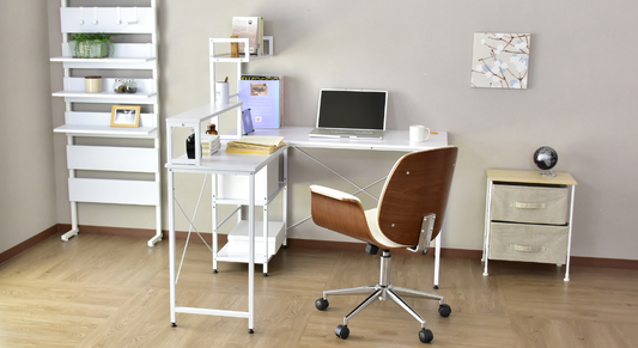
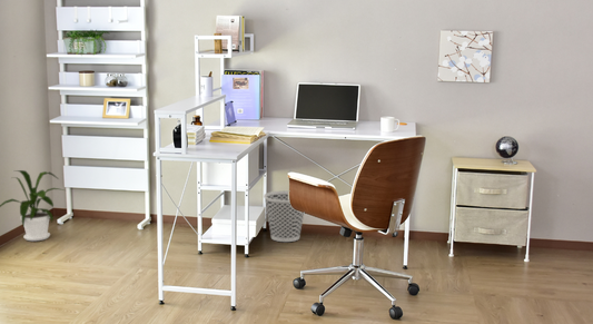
+ house plant [0,169,66,242]
+ wastebasket [263,190,305,243]
